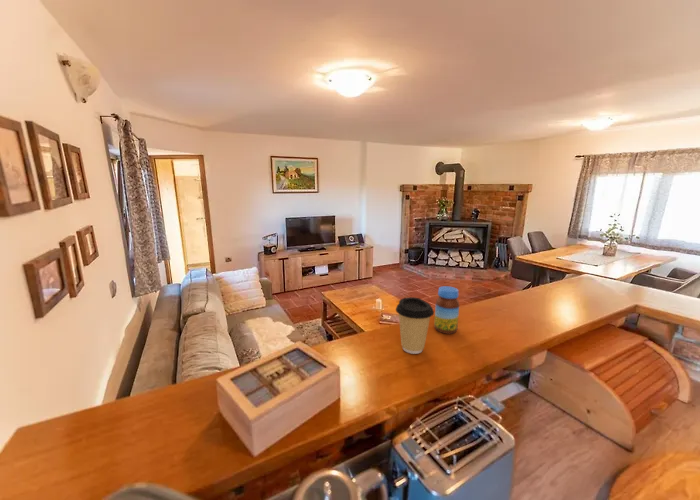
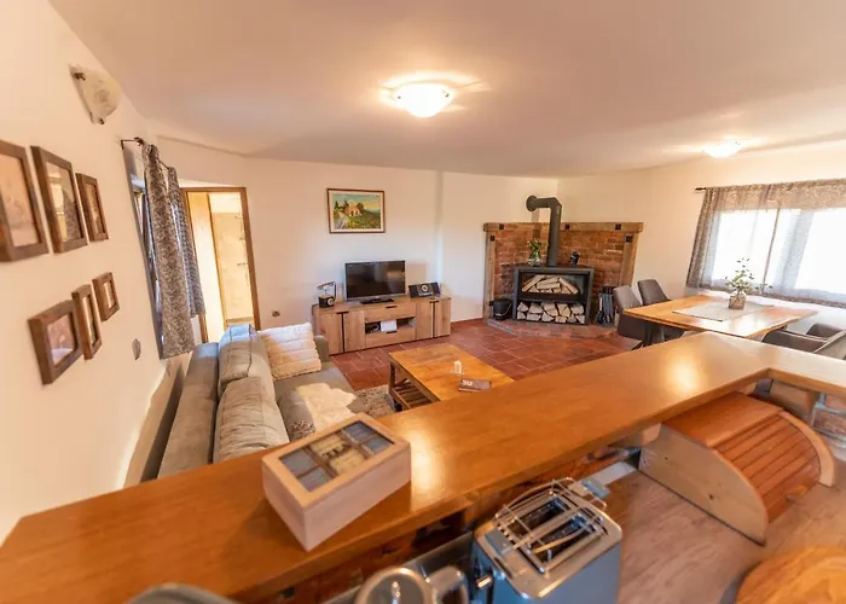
- jar [433,285,460,335]
- coffee cup [395,296,435,355]
